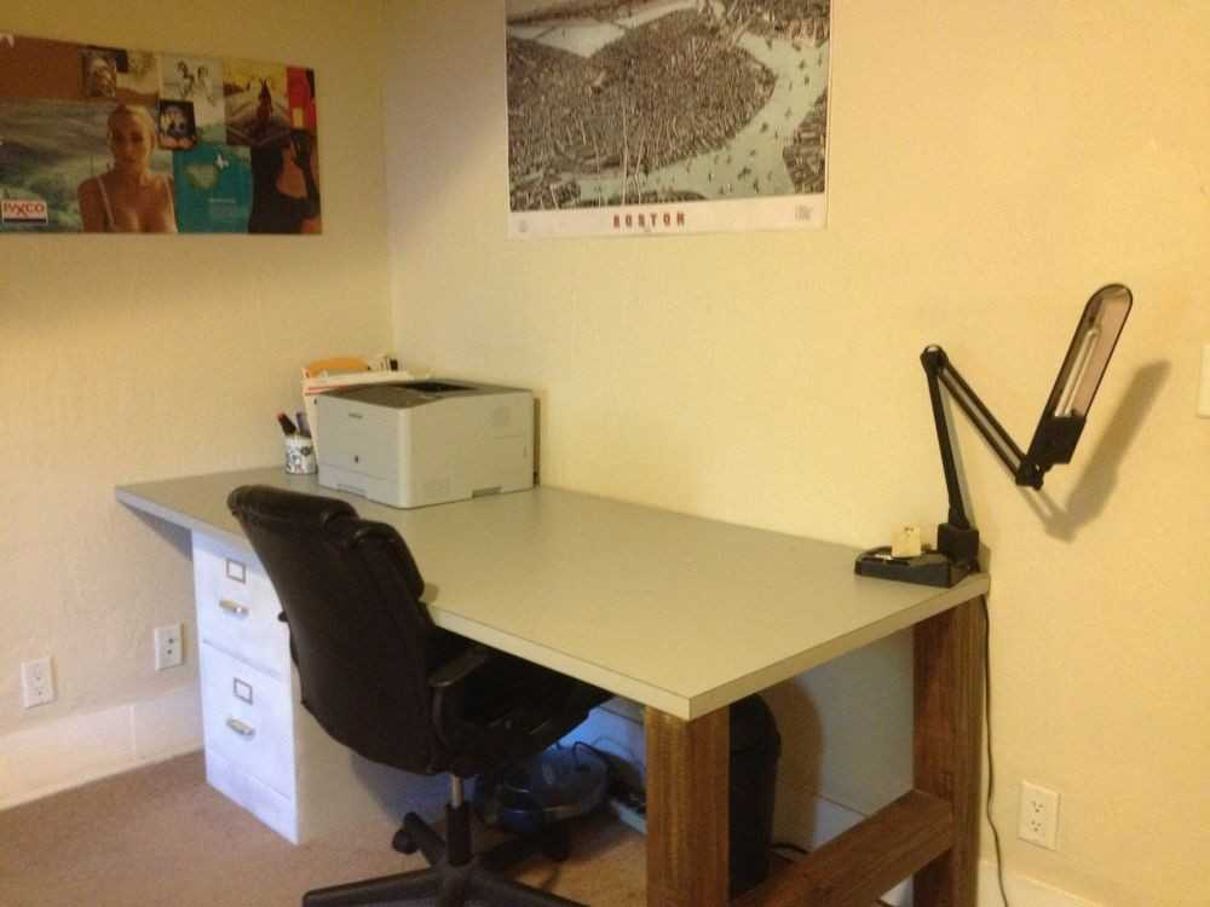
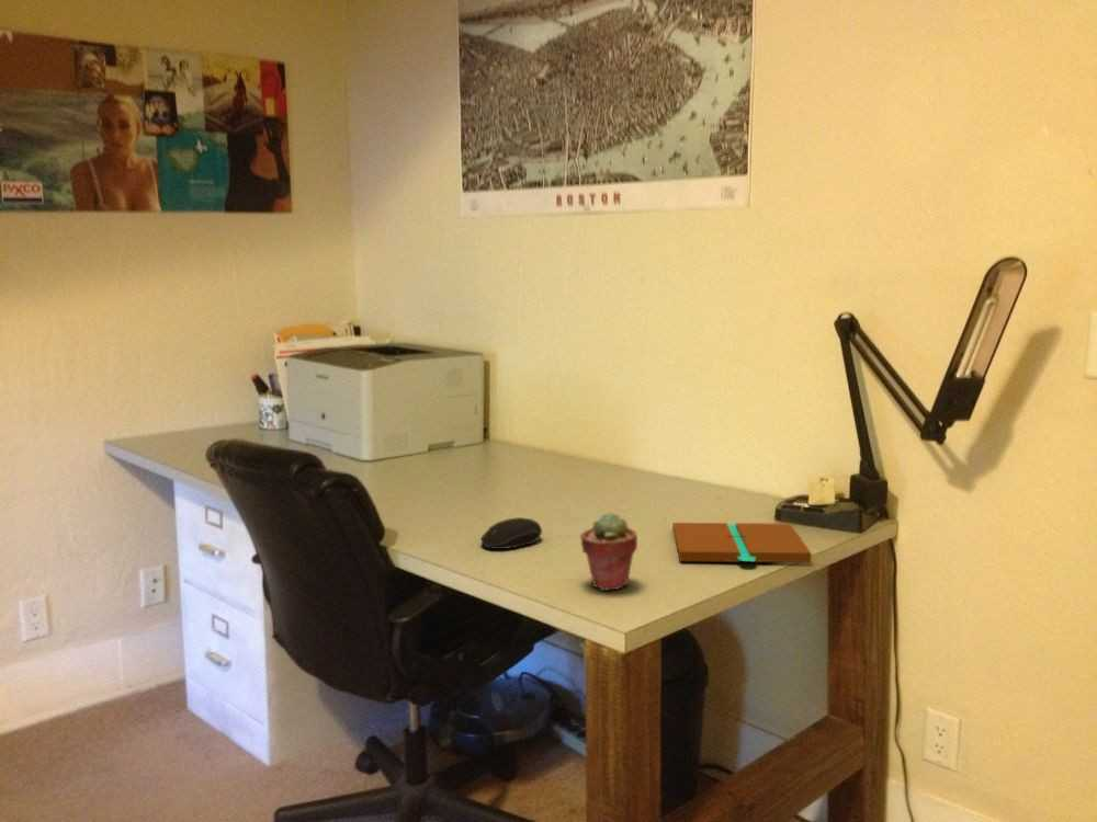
+ book [671,522,813,563]
+ potted succulent [579,512,638,591]
+ computer mouse [479,516,543,550]
